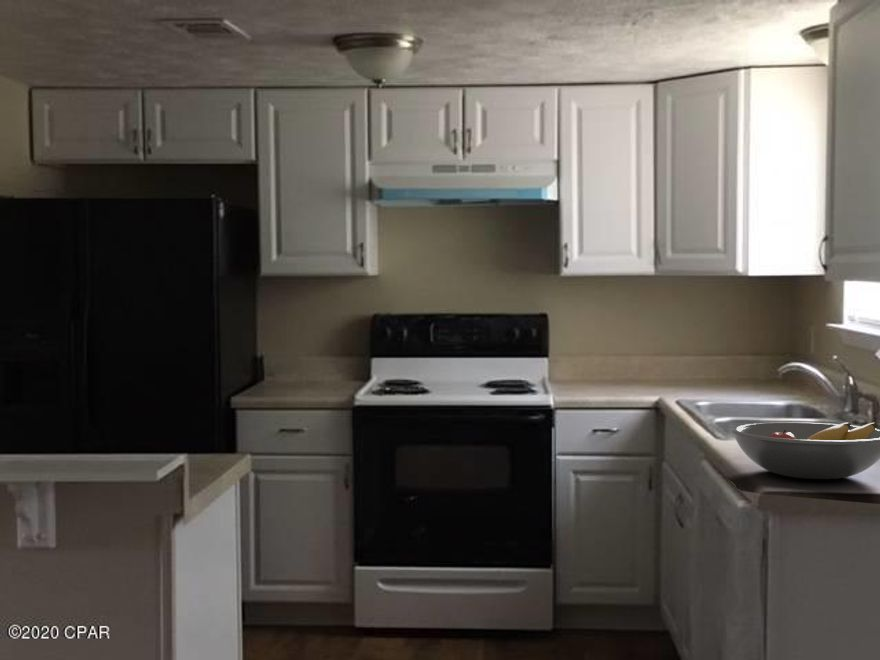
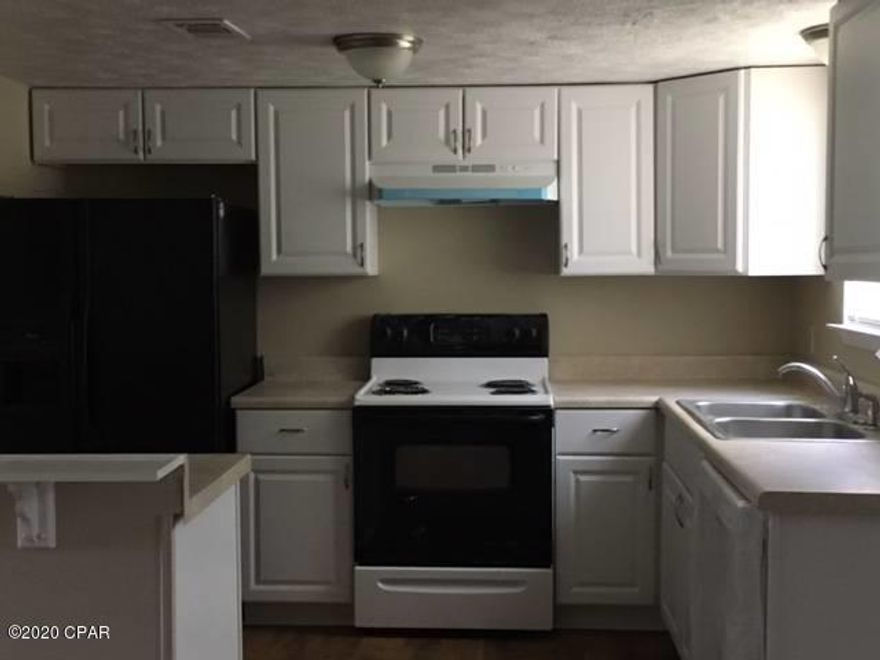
- fruit bowl [731,421,880,480]
